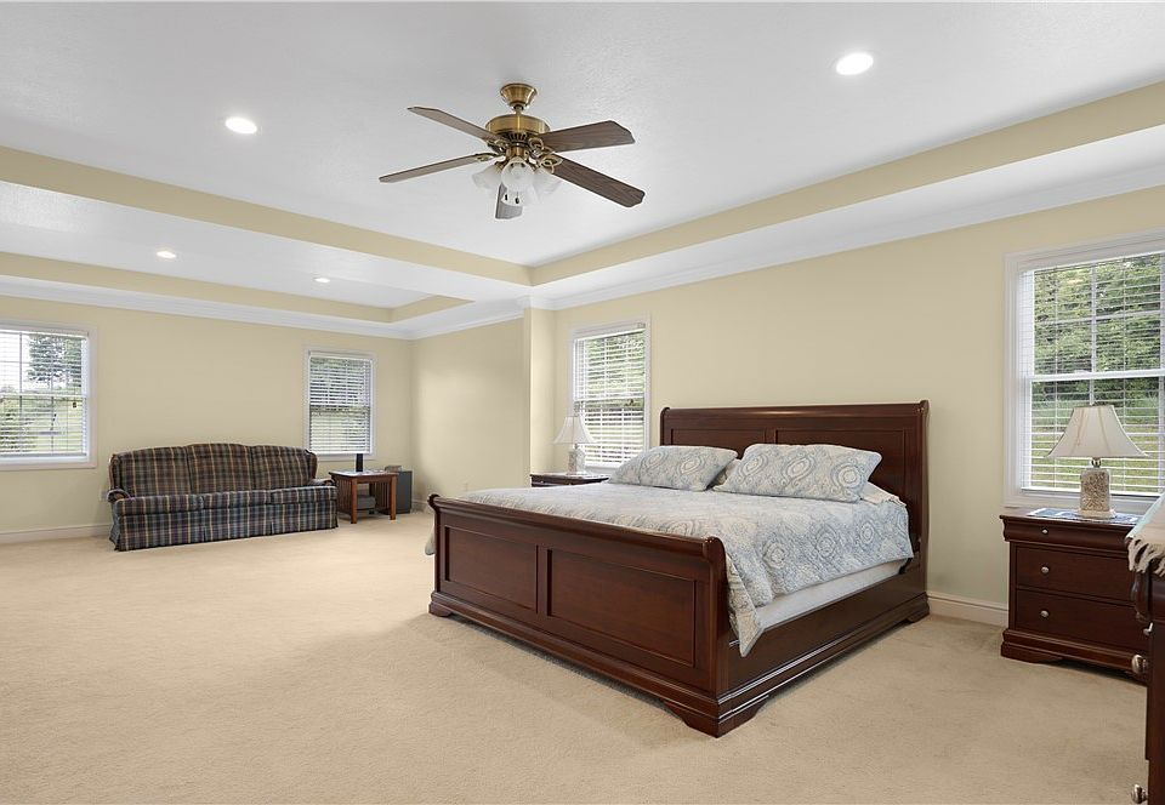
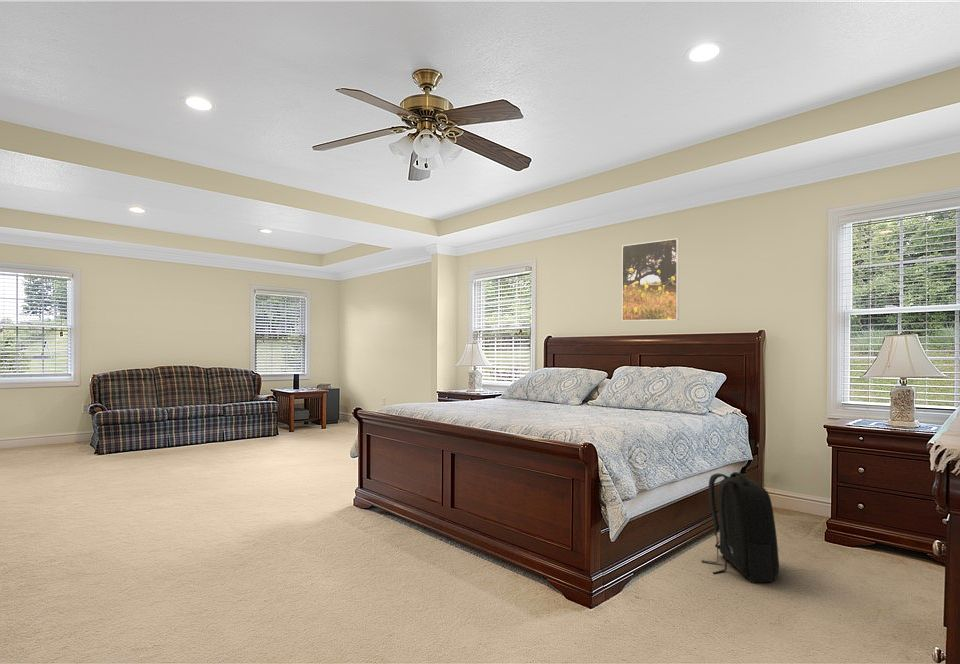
+ backpack [701,471,780,583]
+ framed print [621,237,680,322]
